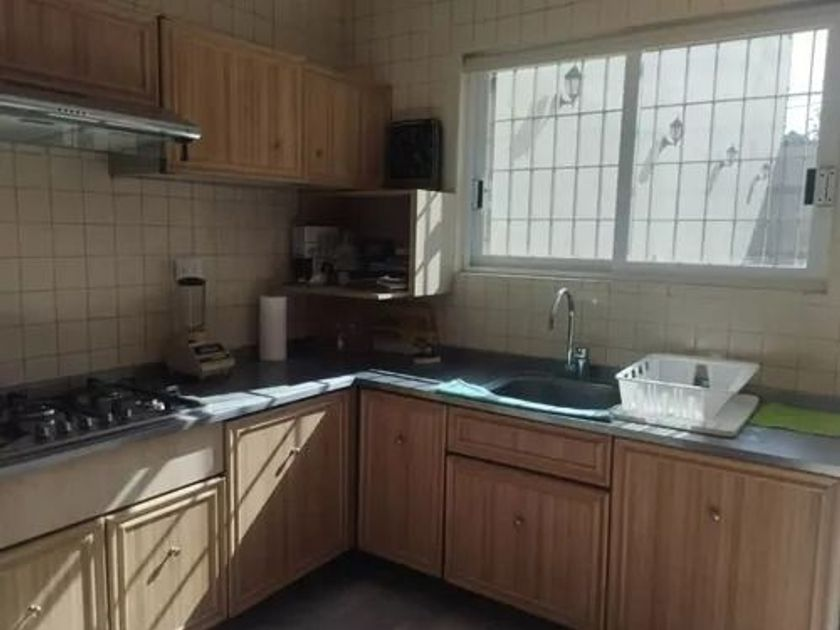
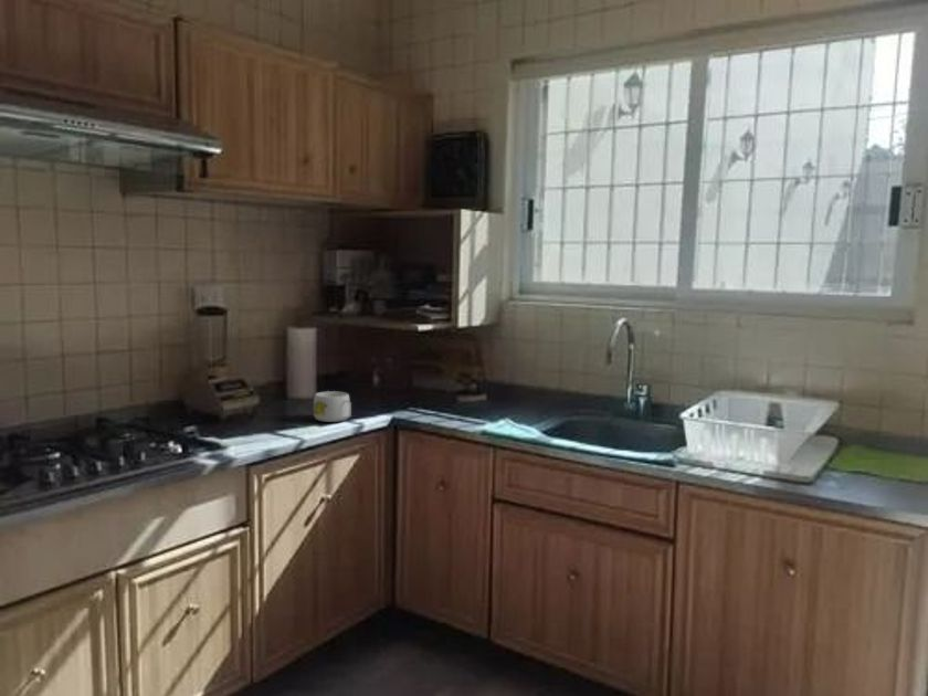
+ mug [313,390,352,423]
